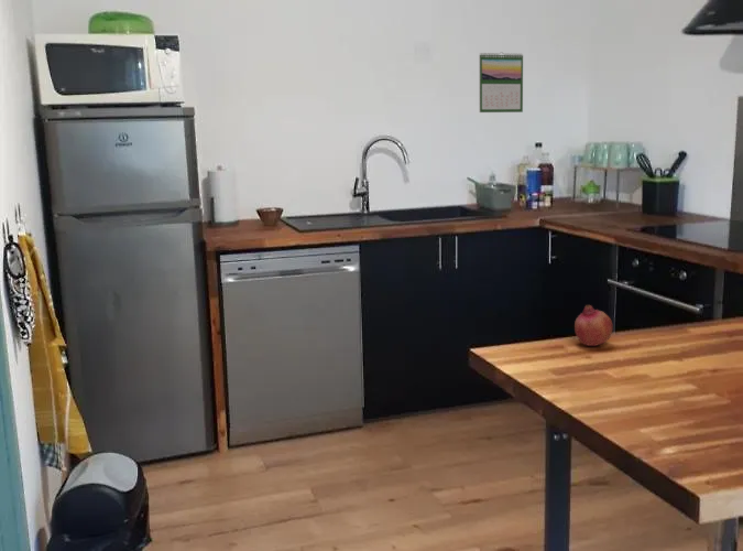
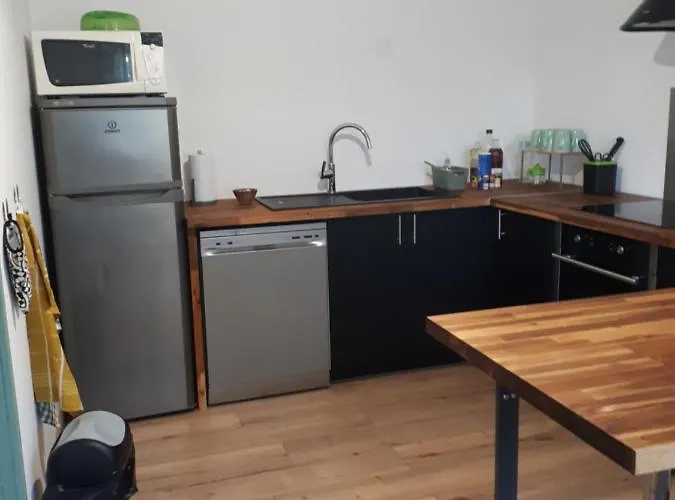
- calendar [479,51,524,114]
- fruit [573,304,614,347]
